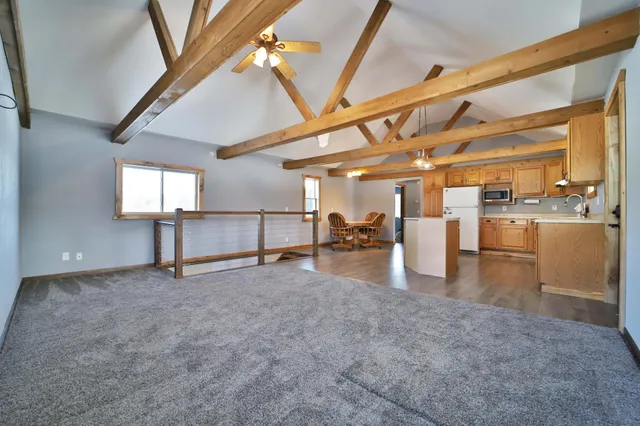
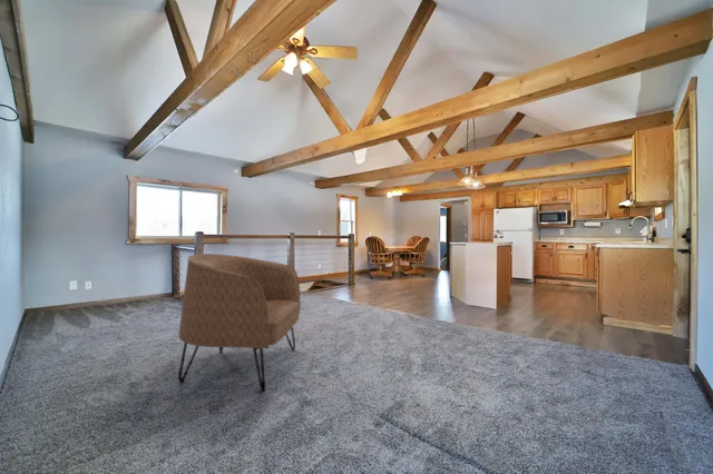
+ armchair [177,253,302,393]
